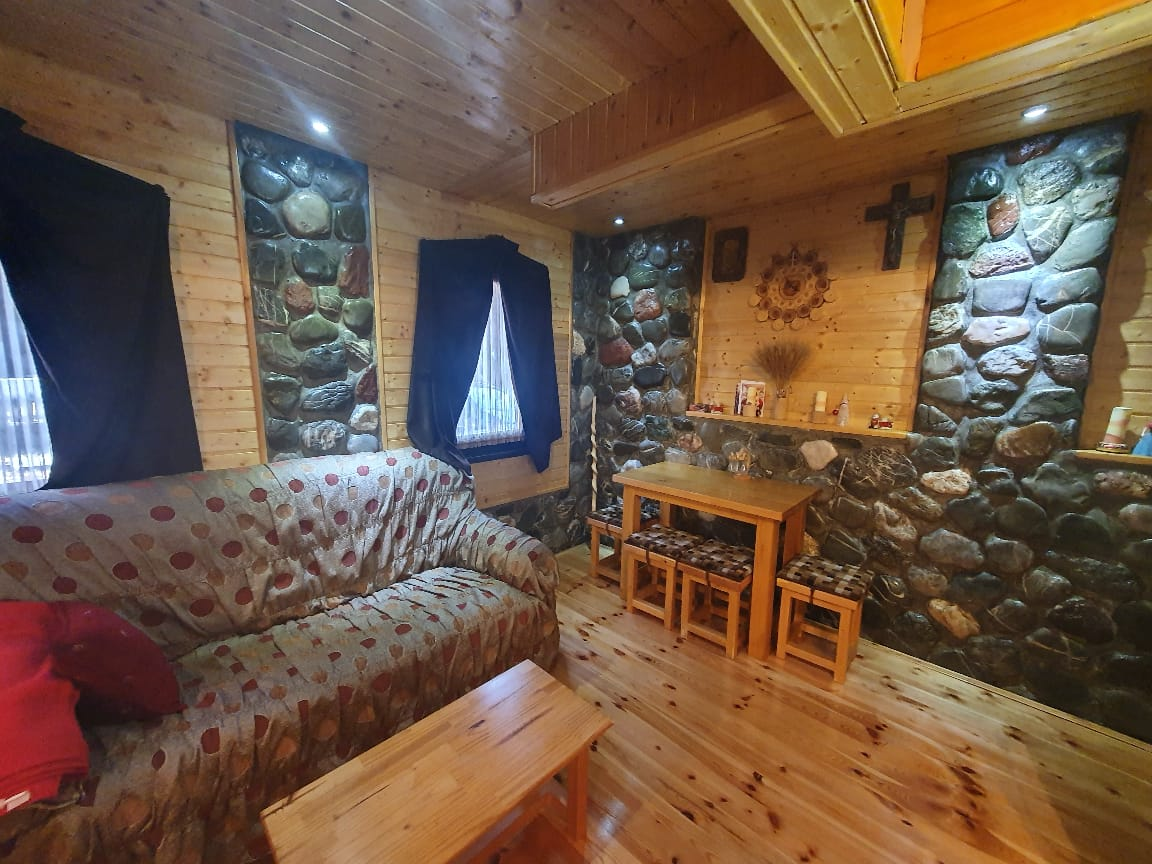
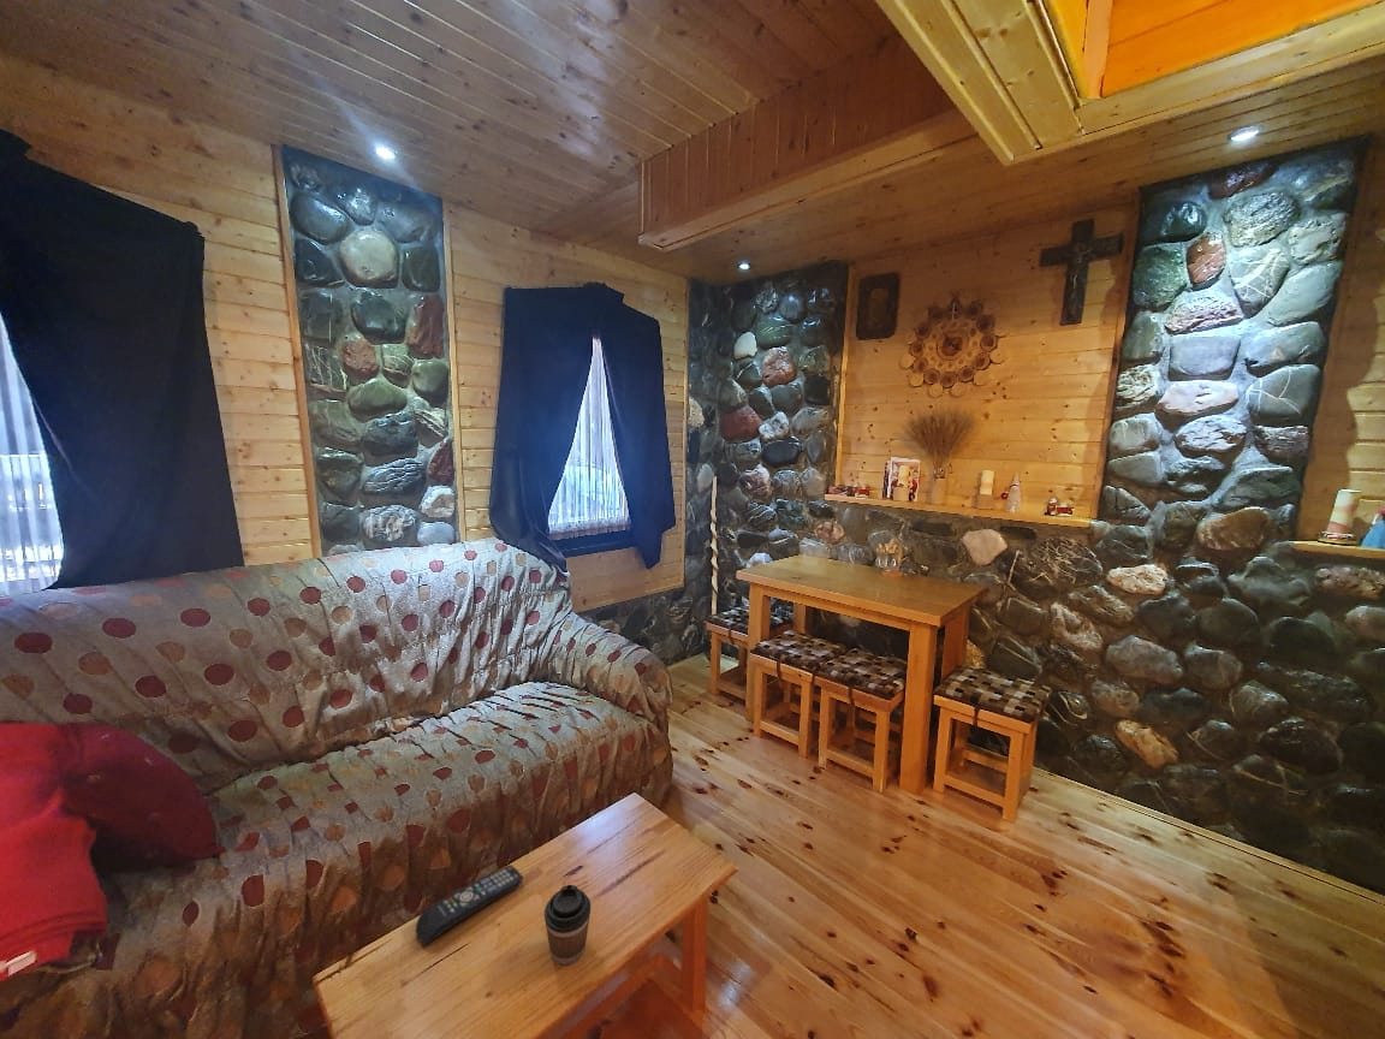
+ remote control [414,863,524,946]
+ coffee cup [543,884,592,966]
